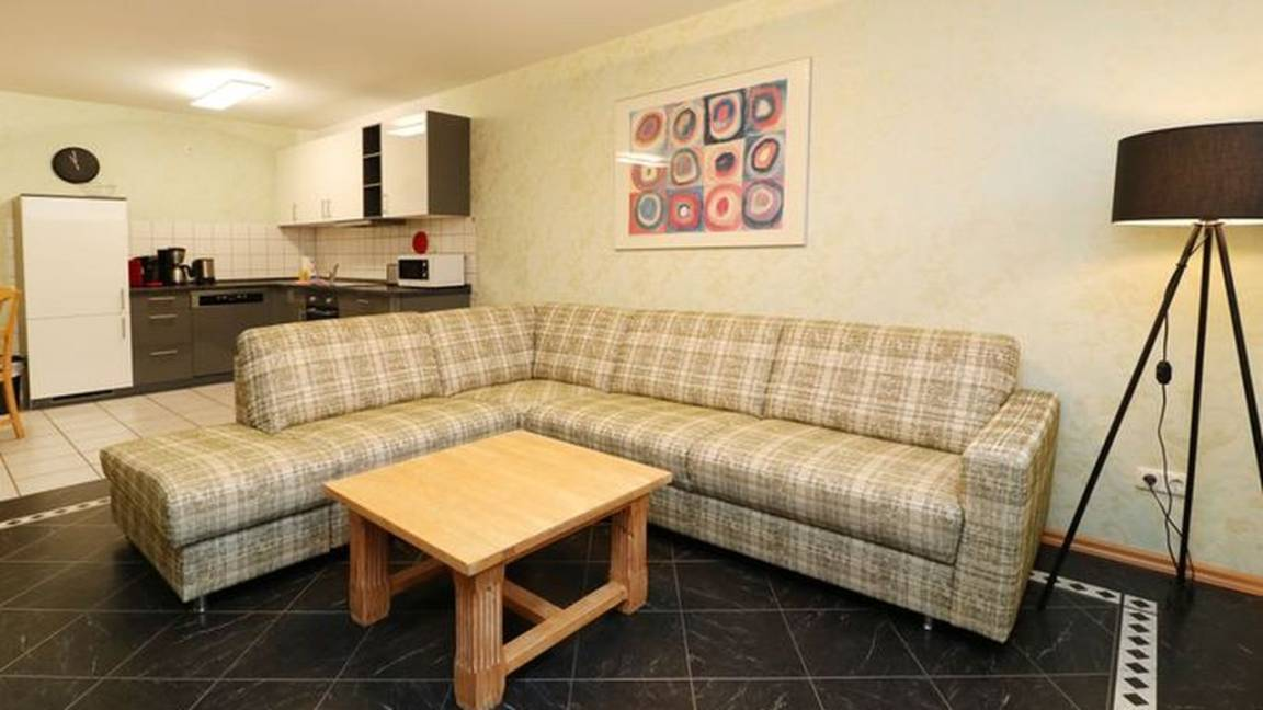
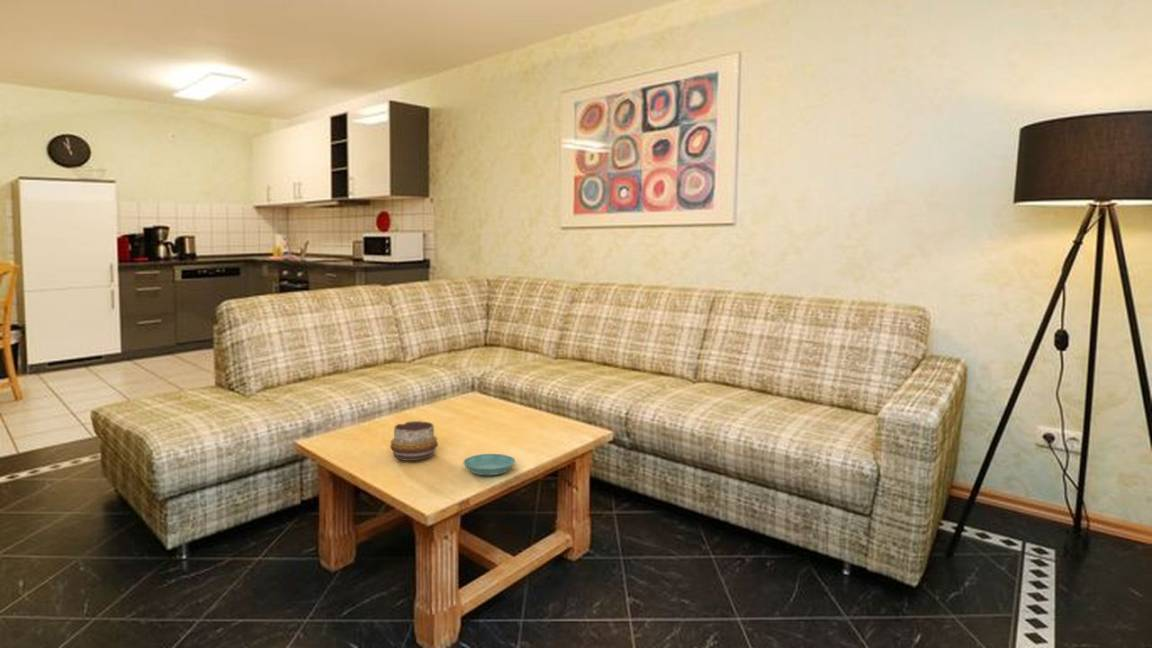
+ decorative bowl [389,420,439,462]
+ saucer [462,453,516,476]
